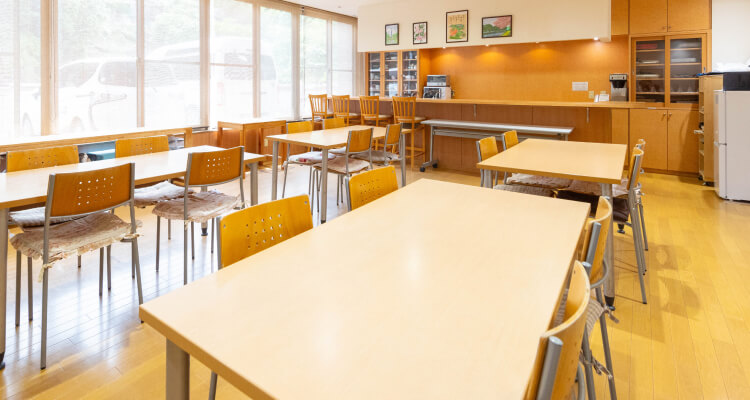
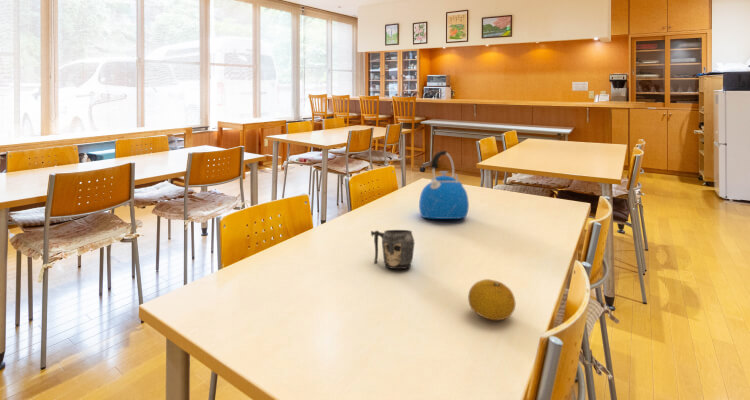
+ fruit [467,278,517,321]
+ kettle [418,150,470,220]
+ mug [370,229,415,270]
